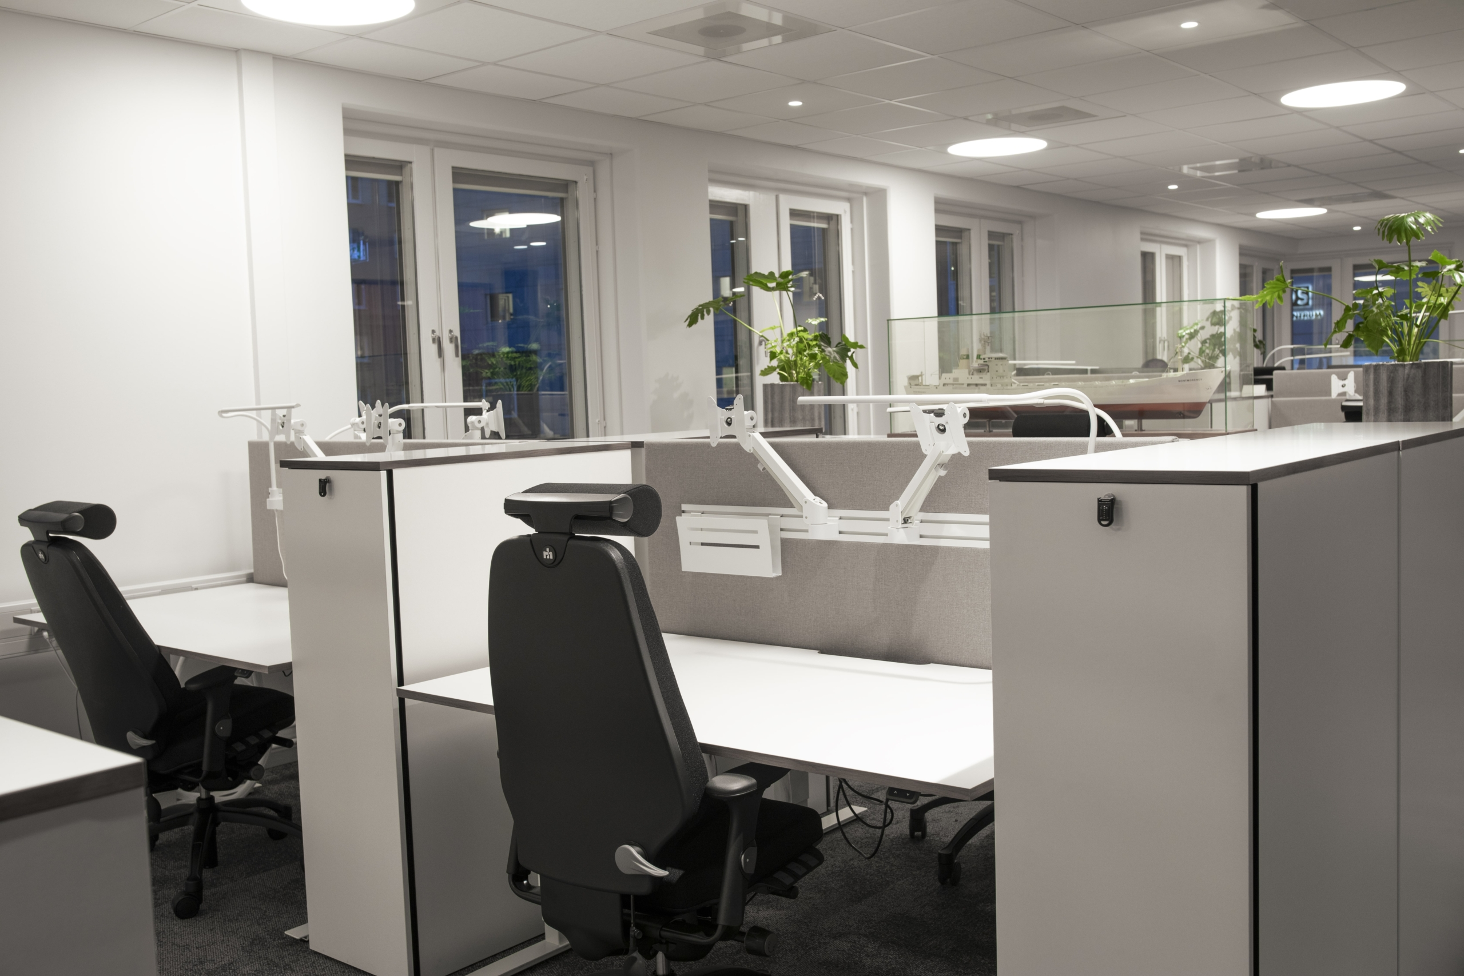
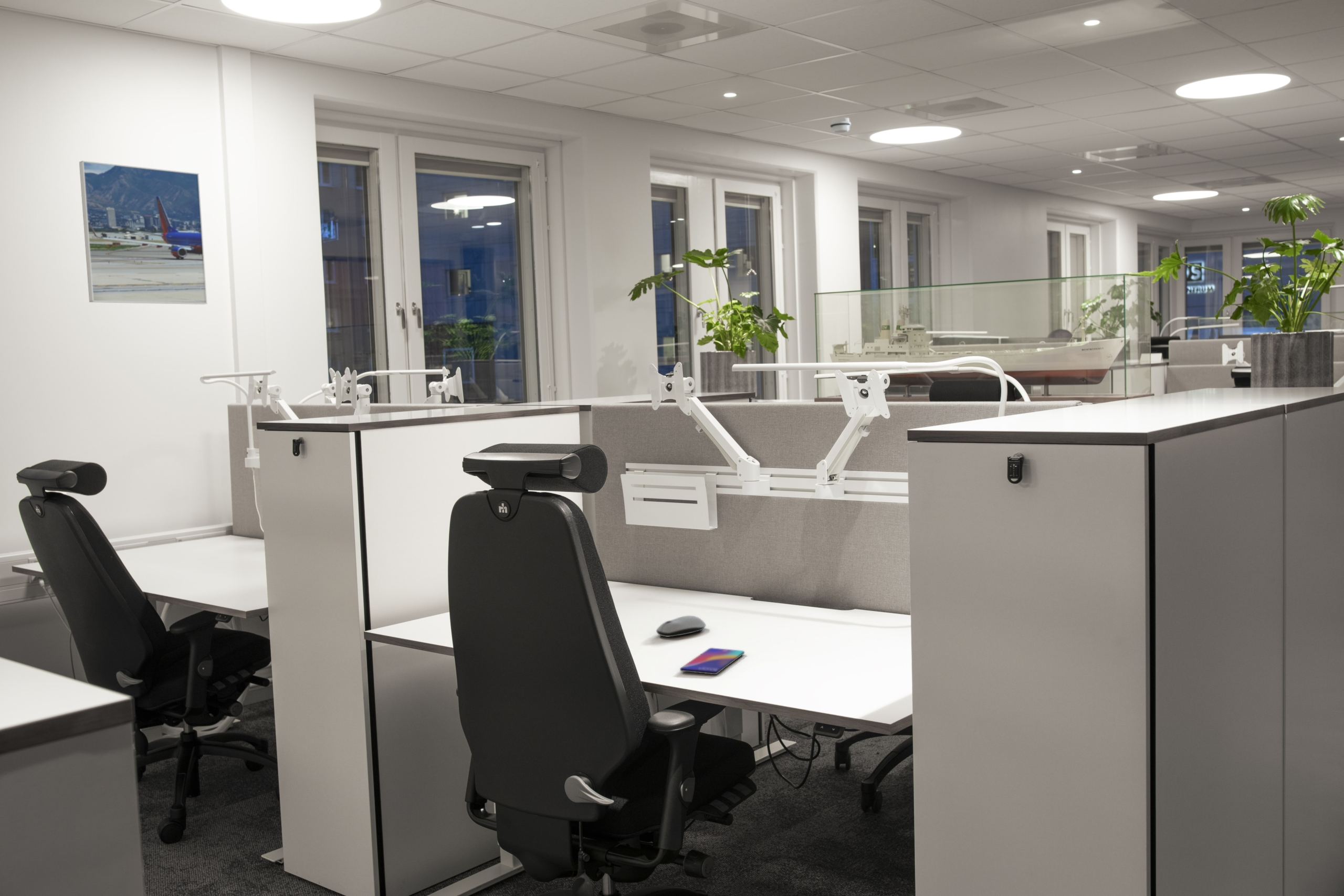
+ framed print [79,160,207,305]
+ smartphone [679,647,745,675]
+ computer mouse [656,615,707,637]
+ smoke detector [829,117,852,133]
